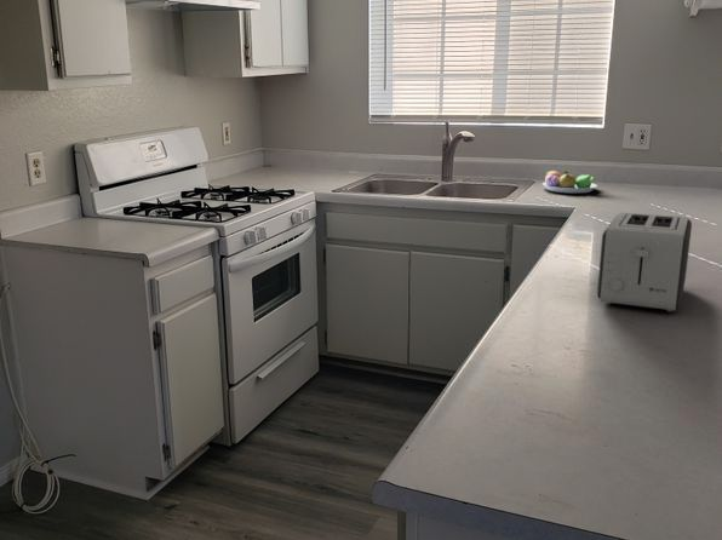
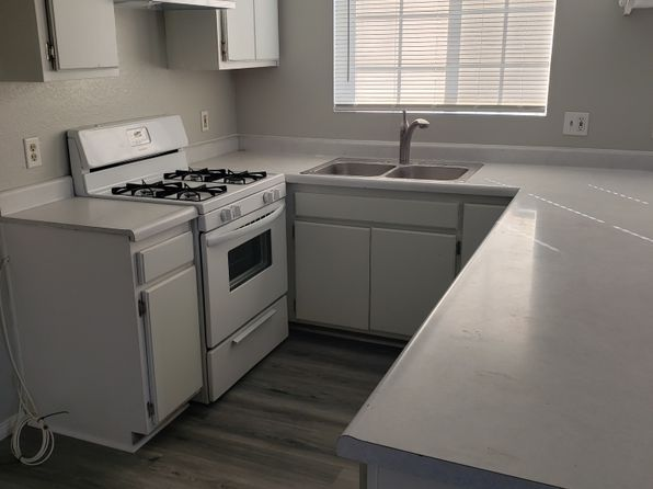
- toaster [596,211,693,312]
- fruit bowl [542,170,598,194]
